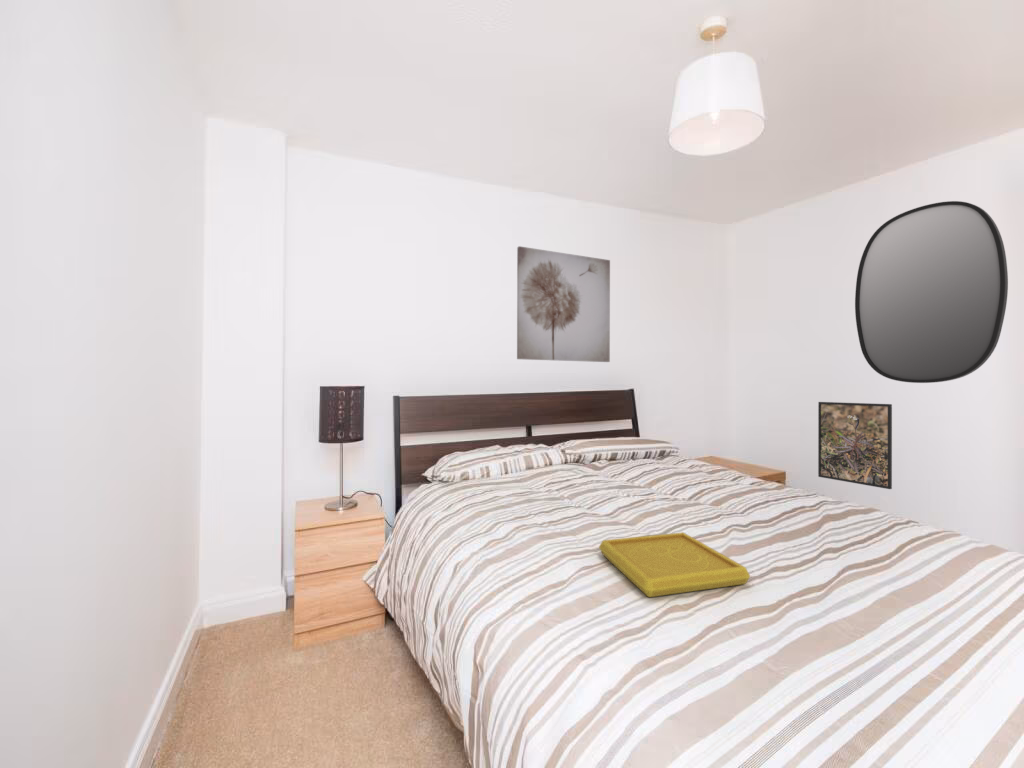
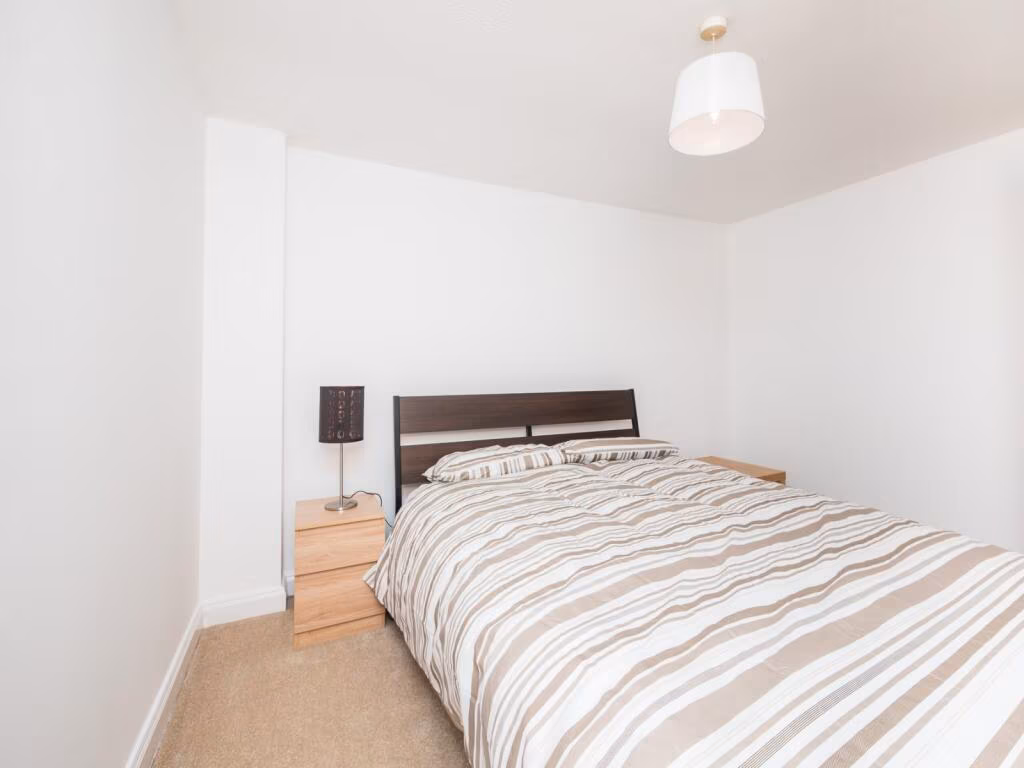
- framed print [817,401,893,490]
- wall art [516,245,611,363]
- serving tray [598,532,751,598]
- home mirror [854,200,1009,384]
